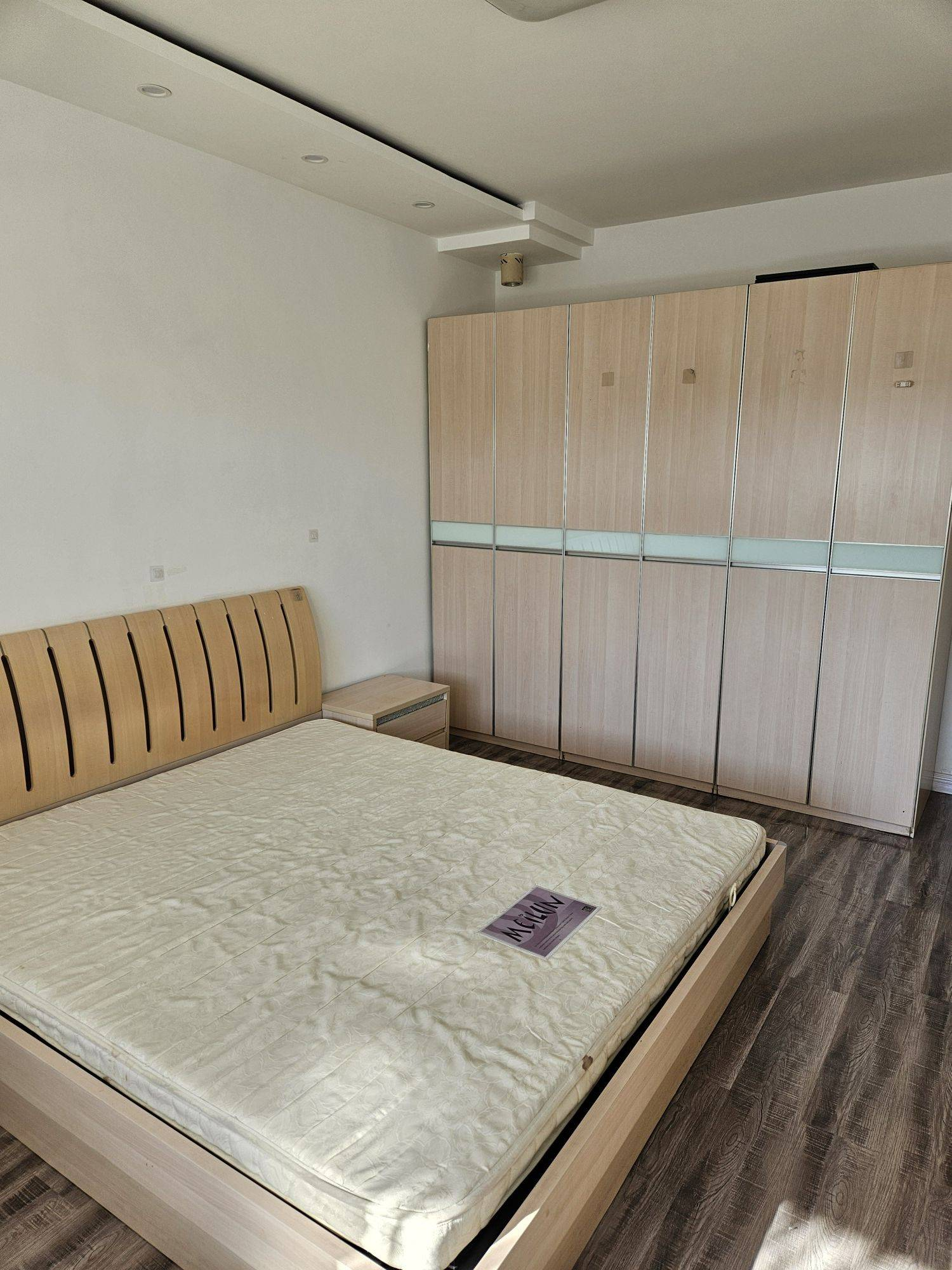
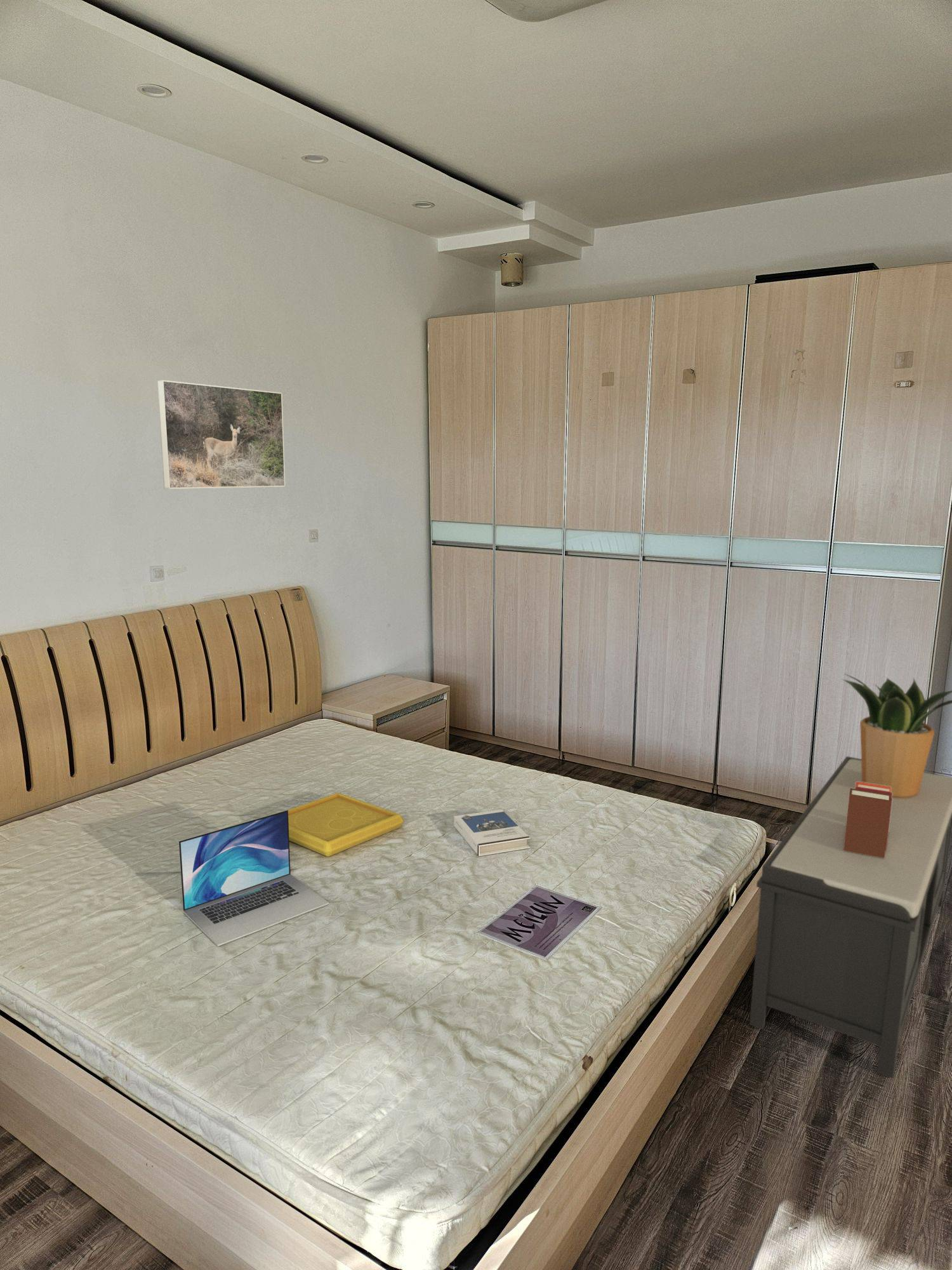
+ hardback book [453,809,531,857]
+ laptop [178,809,329,947]
+ potted plant [842,673,952,798]
+ books [843,782,892,859]
+ bench [749,756,952,1079]
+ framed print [157,380,286,490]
+ serving tray [288,792,404,857]
